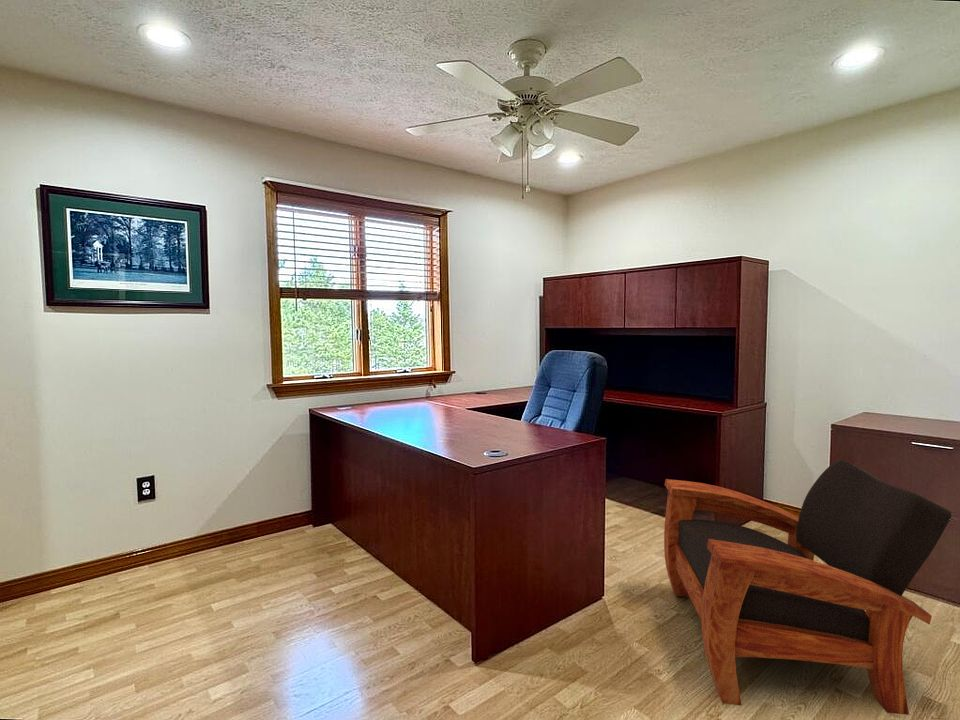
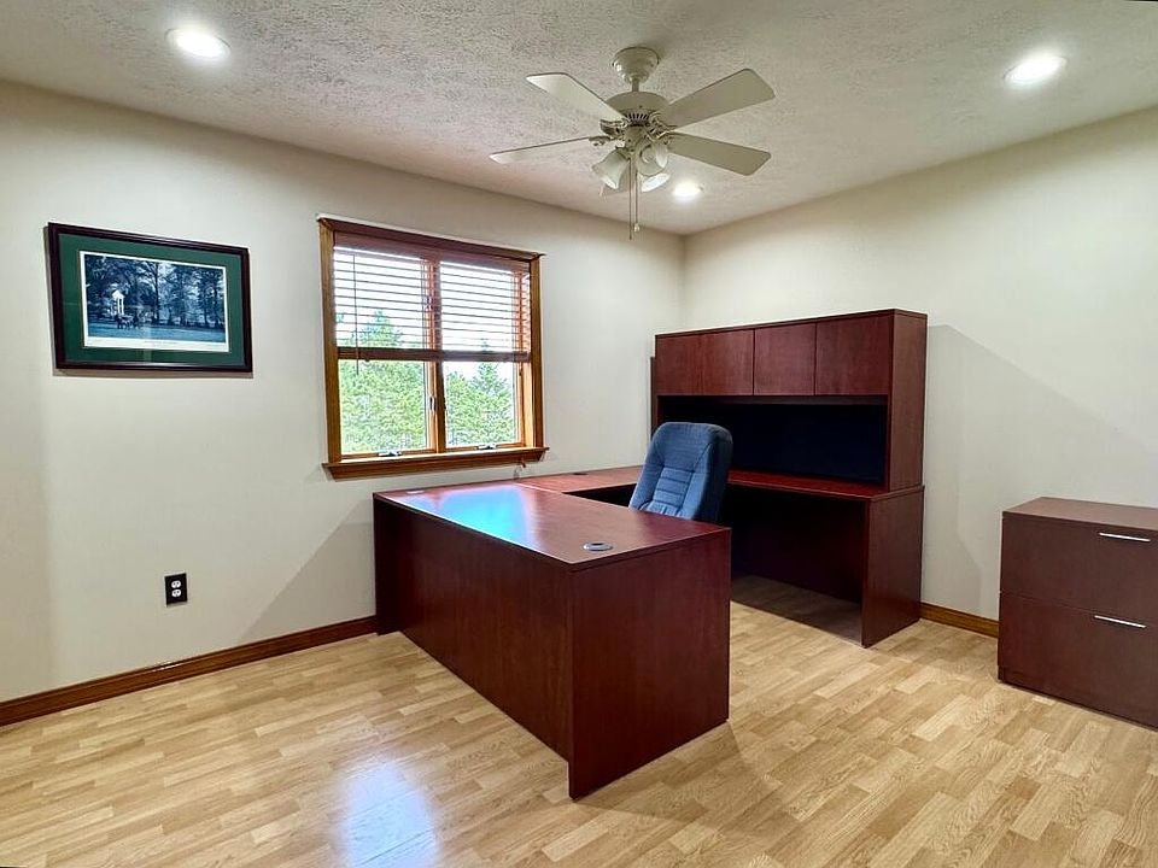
- armchair [663,458,952,716]
